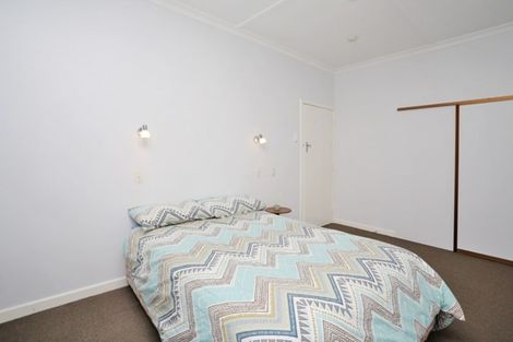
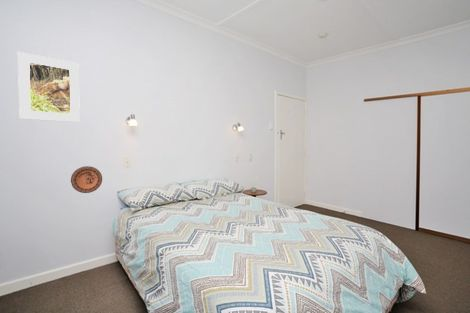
+ decorative plate [70,165,103,194]
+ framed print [17,51,81,123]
